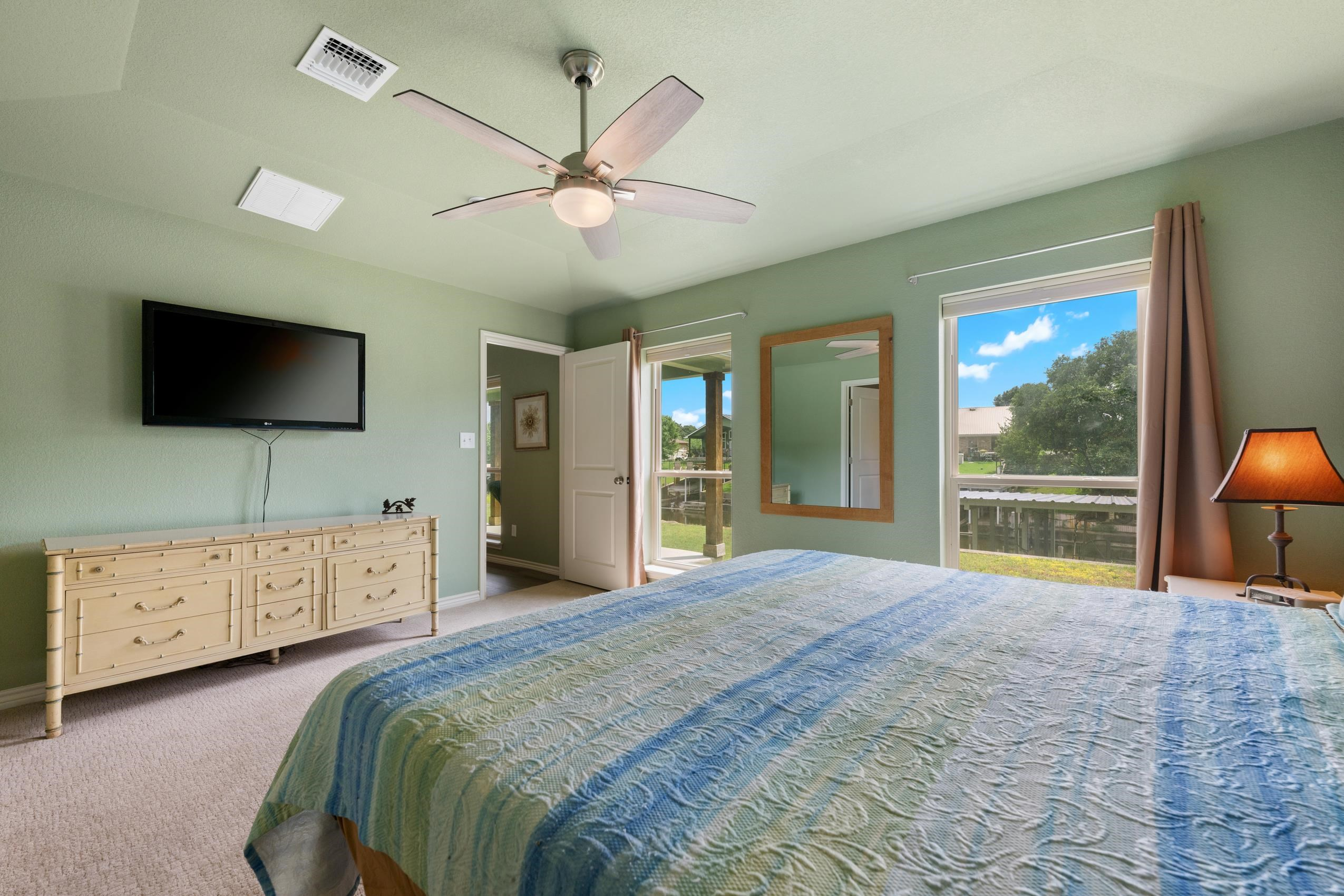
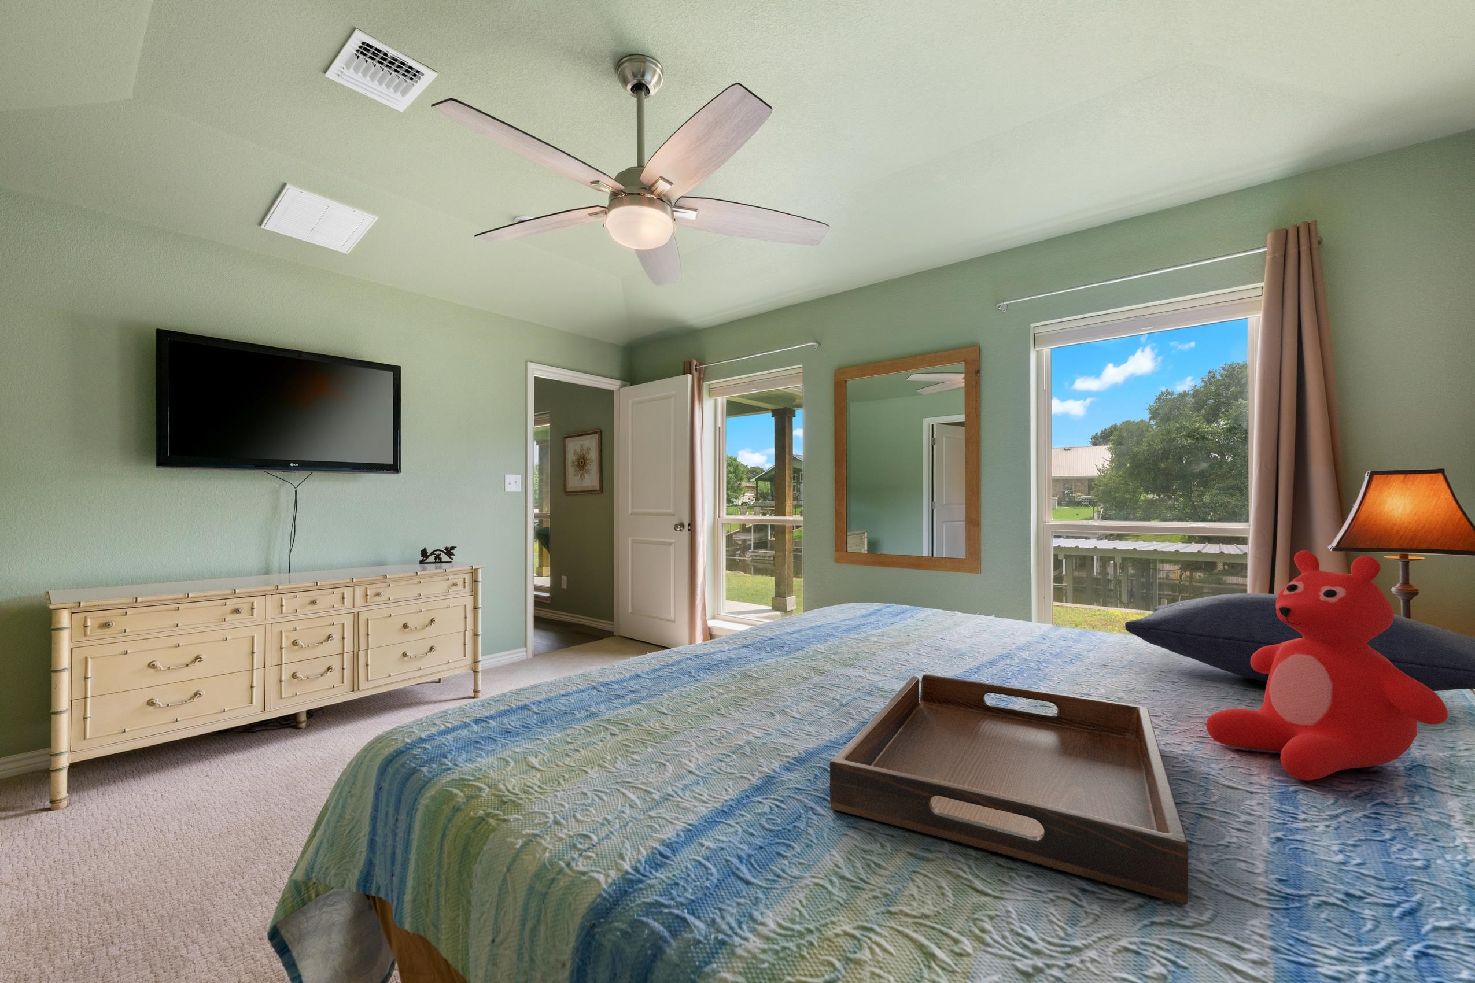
+ teddy bear [1205,550,1449,781]
+ serving tray [830,674,1190,905]
+ pillow [1125,592,1475,691]
